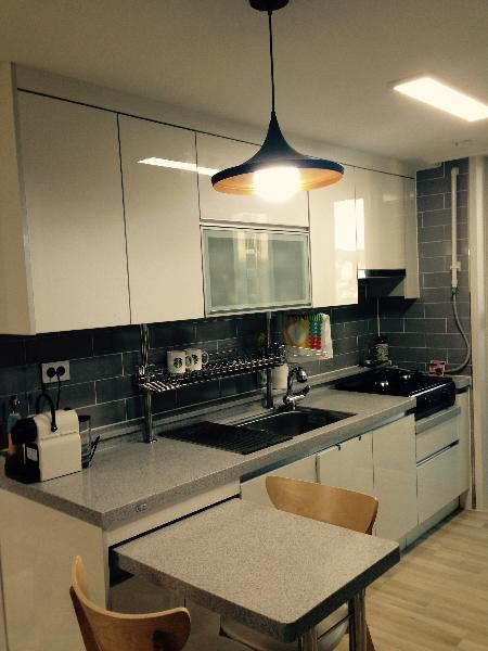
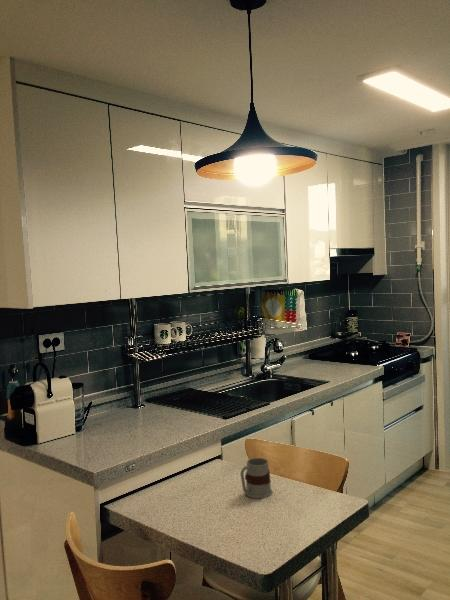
+ mug [240,457,274,499]
